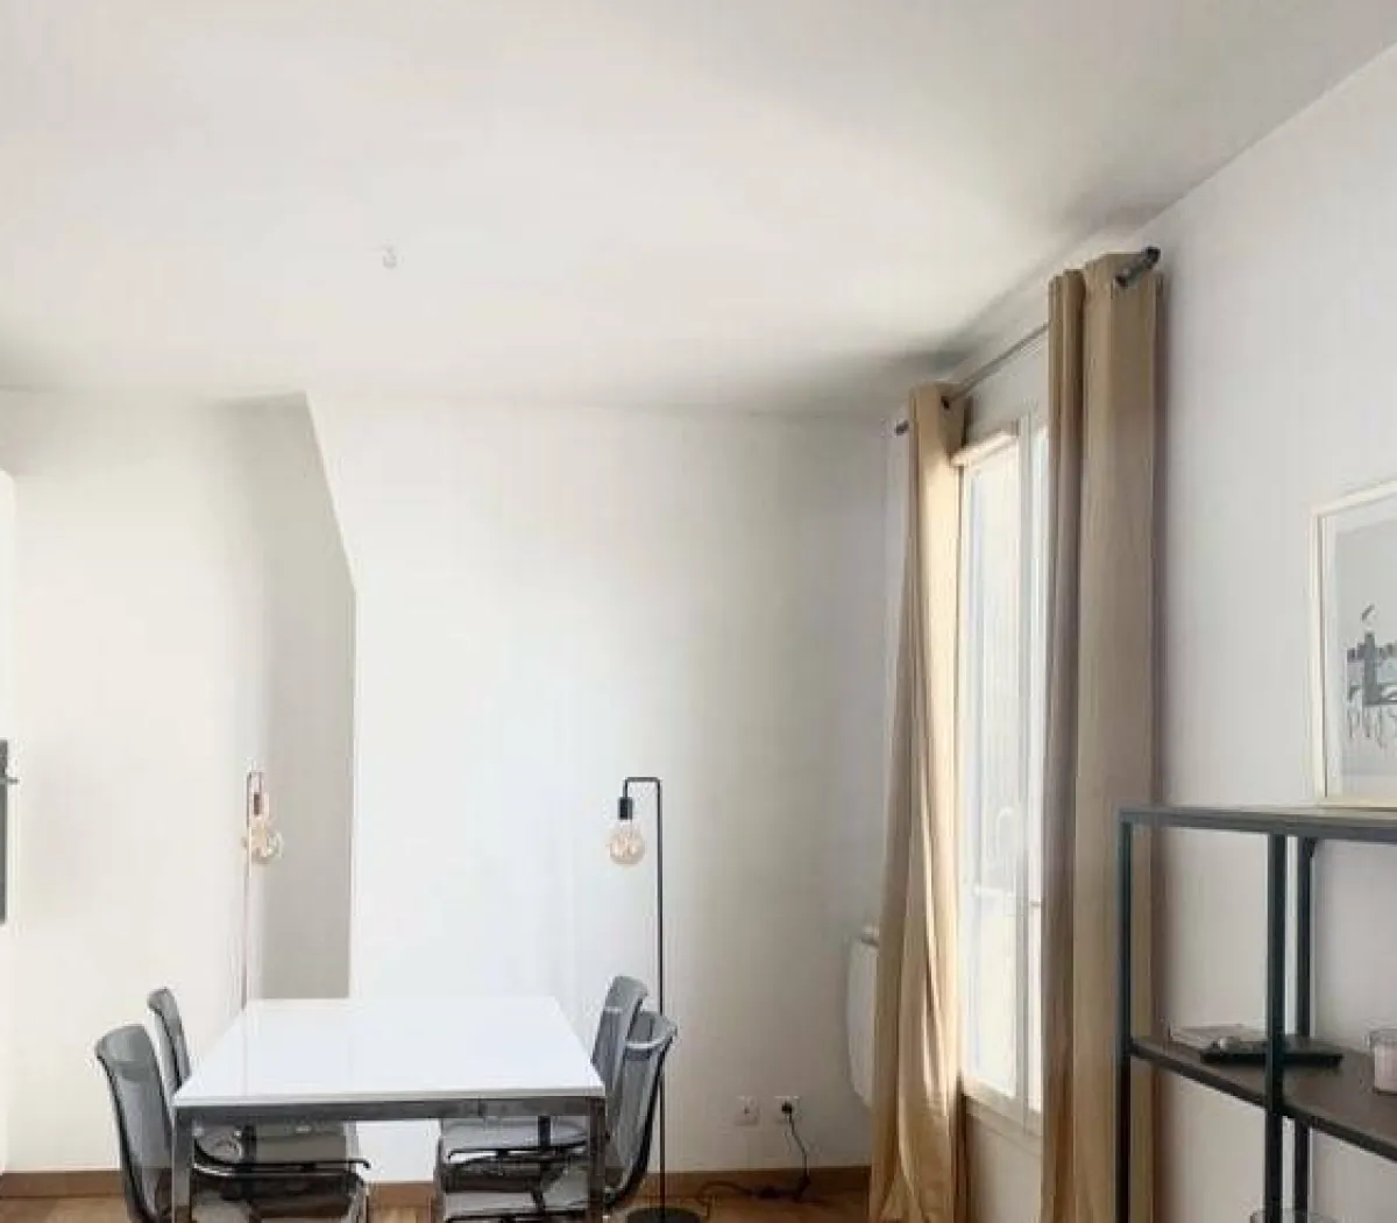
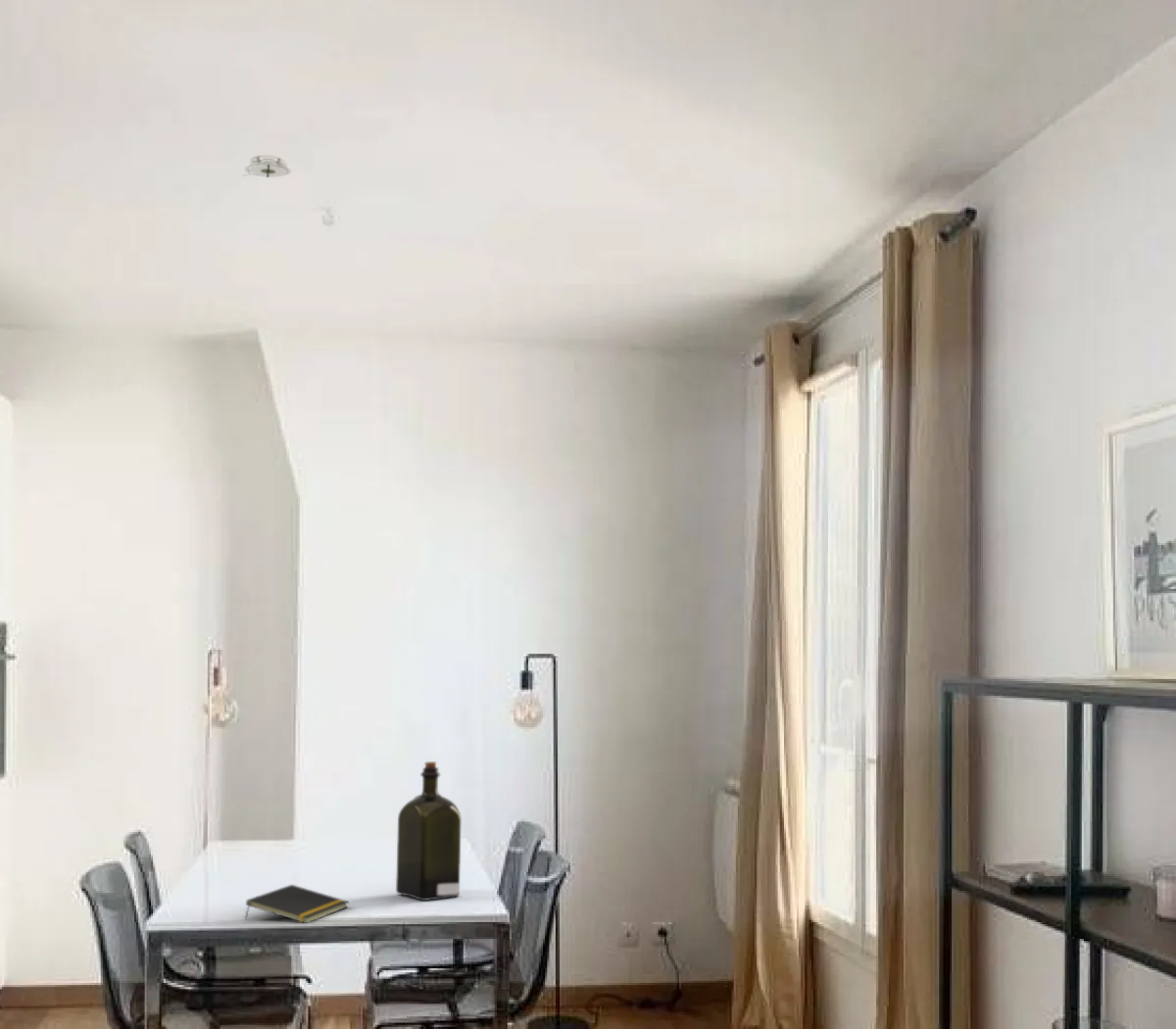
+ notepad [244,884,350,924]
+ smoke detector [241,154,292,178]
+ liquor [395,760,462,902]
